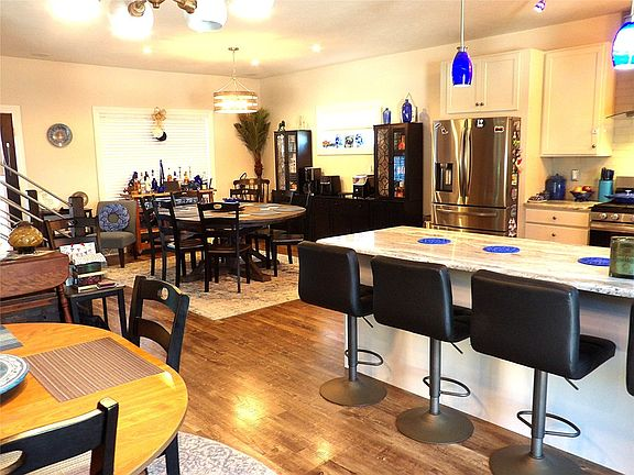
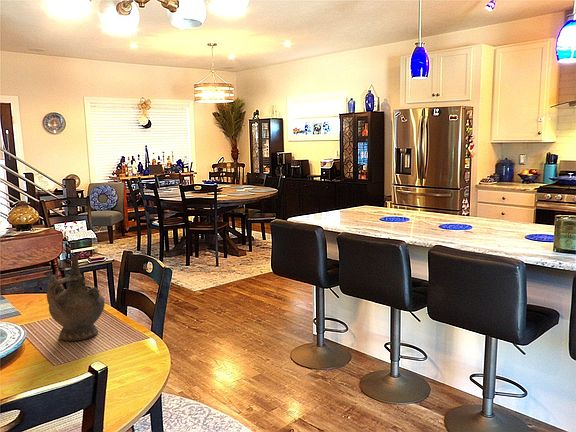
+ ceremonial vessel [46,255,106,342]
